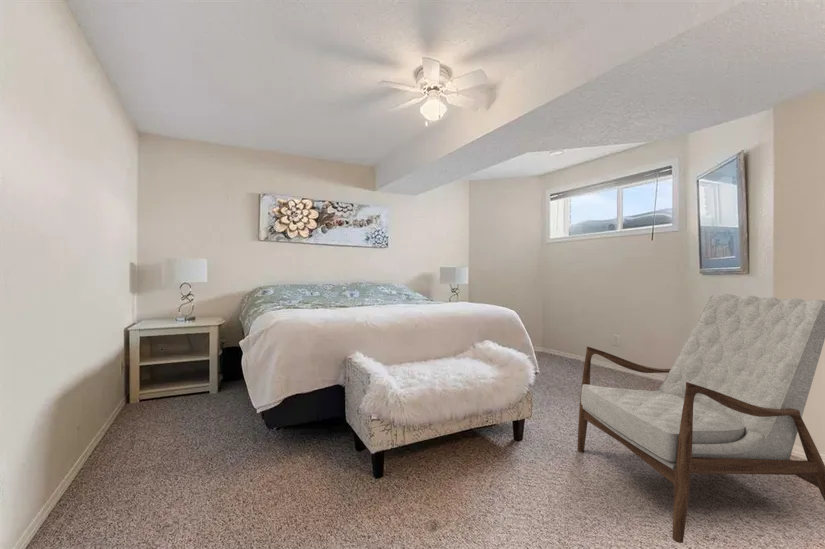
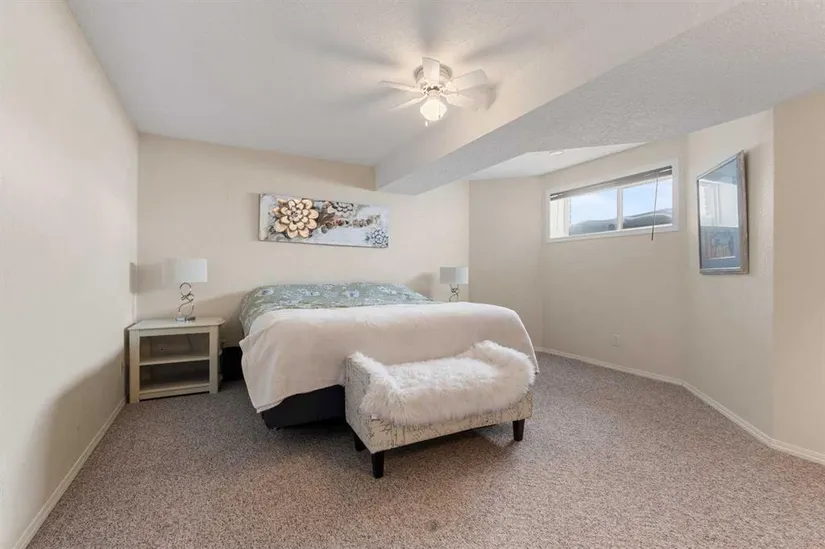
- armchair [577,293,825,544]
